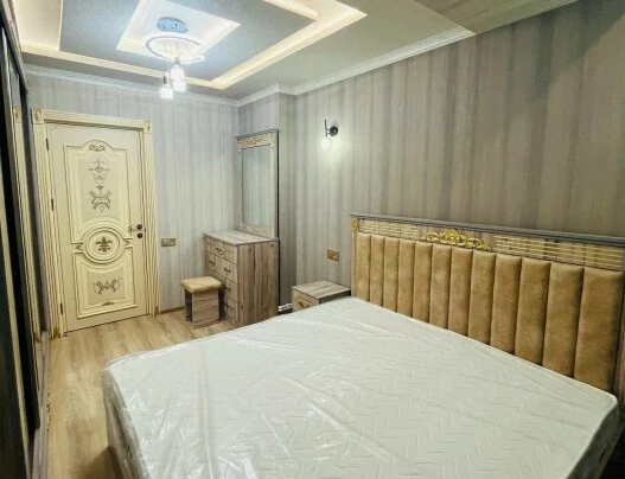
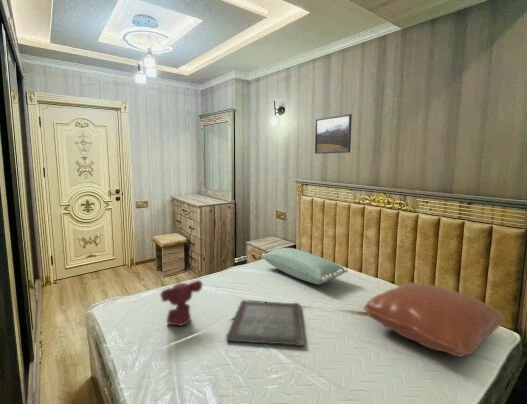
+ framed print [314,113,353,155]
+ teddy bear [159,279,204,327]
+ serving tray [225,299,306,347]
+ pillow [261,247,349,285]
+ pillow [363,282,506,358]
